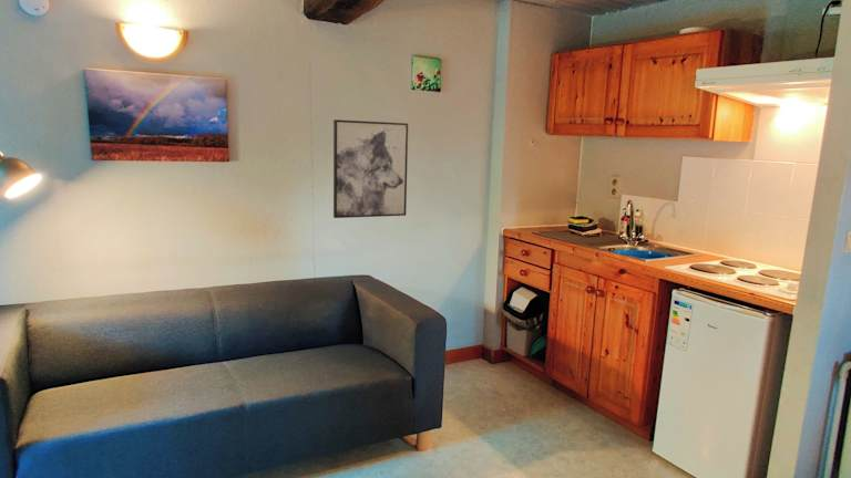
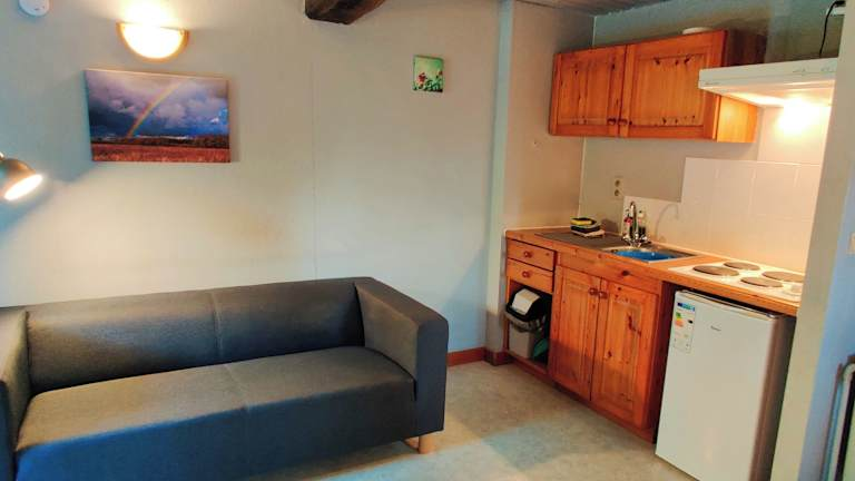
- wall art [332,118,409,219]
